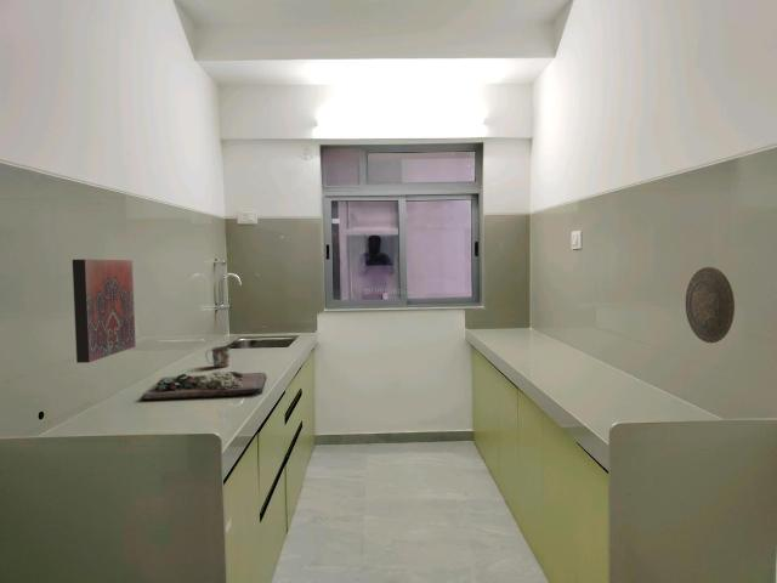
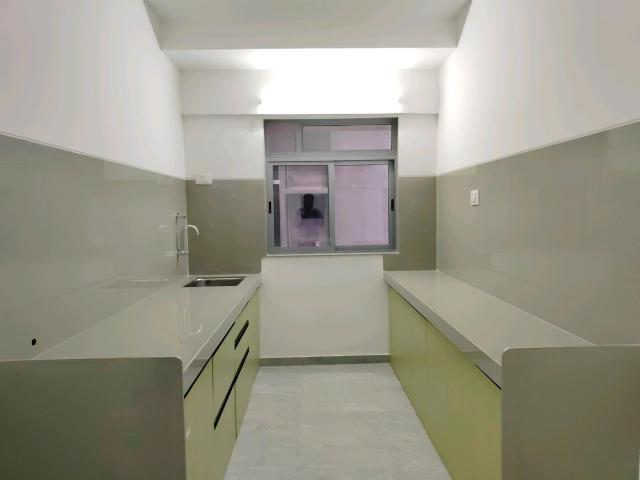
- decorative plate [685,266,736,344]
- cutting board [141,370,268,401]
- decorative tile [72,259,137,364]
- mug [204,345,231,368]
